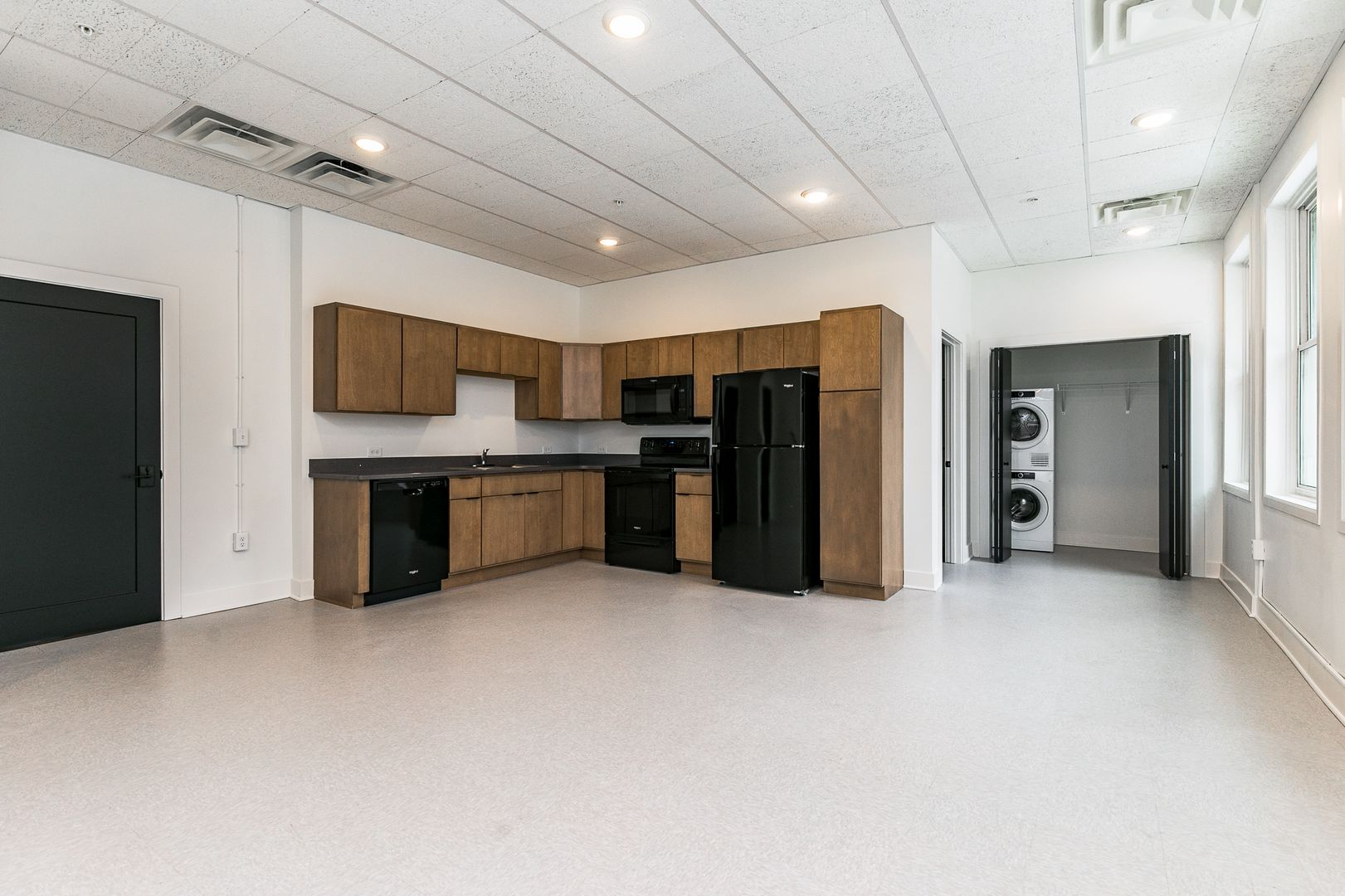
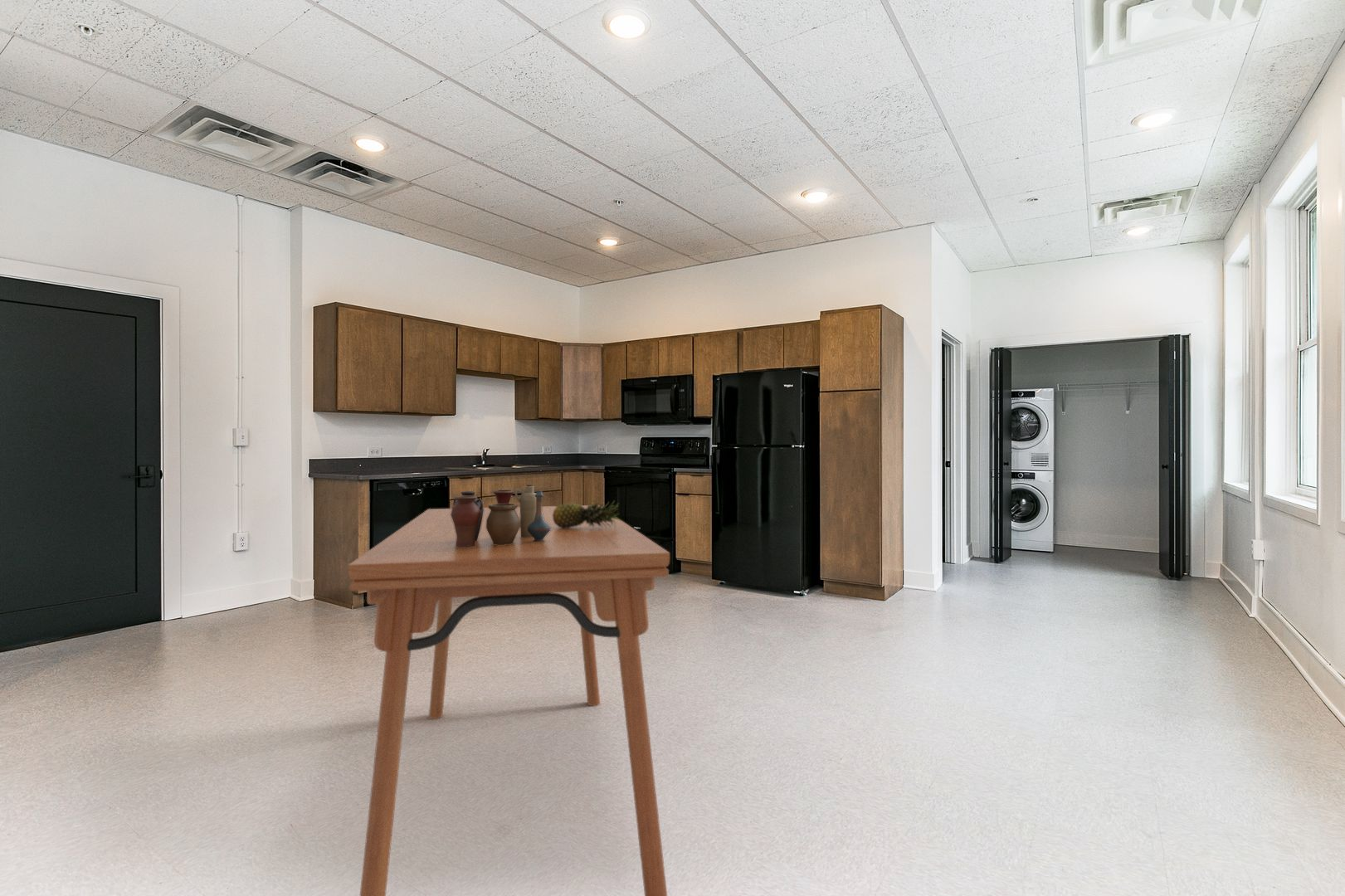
+ vase [451,484,551,548]
+ dining table [348,504,670,896]
+ fruit [553,499,622,528]
